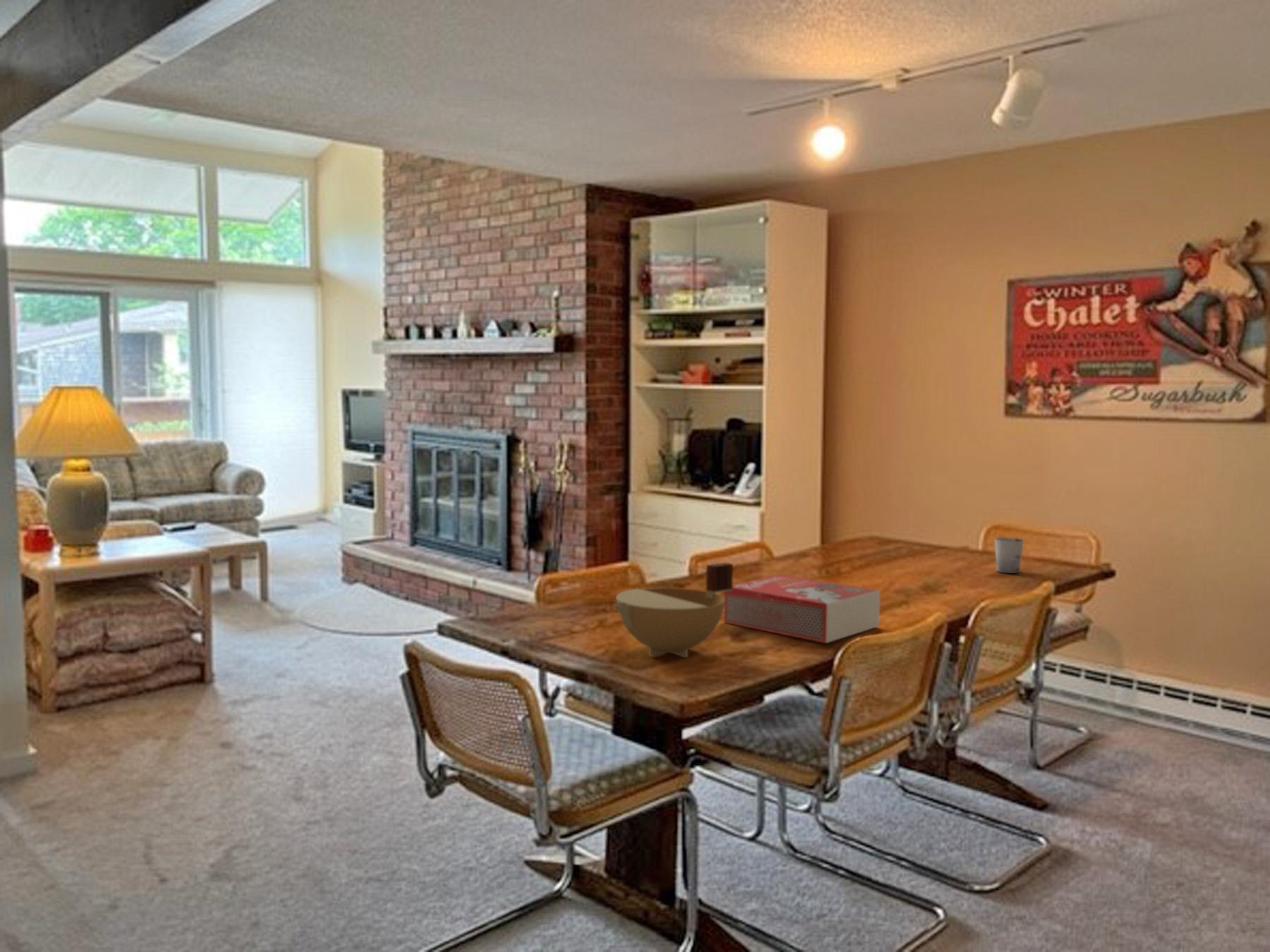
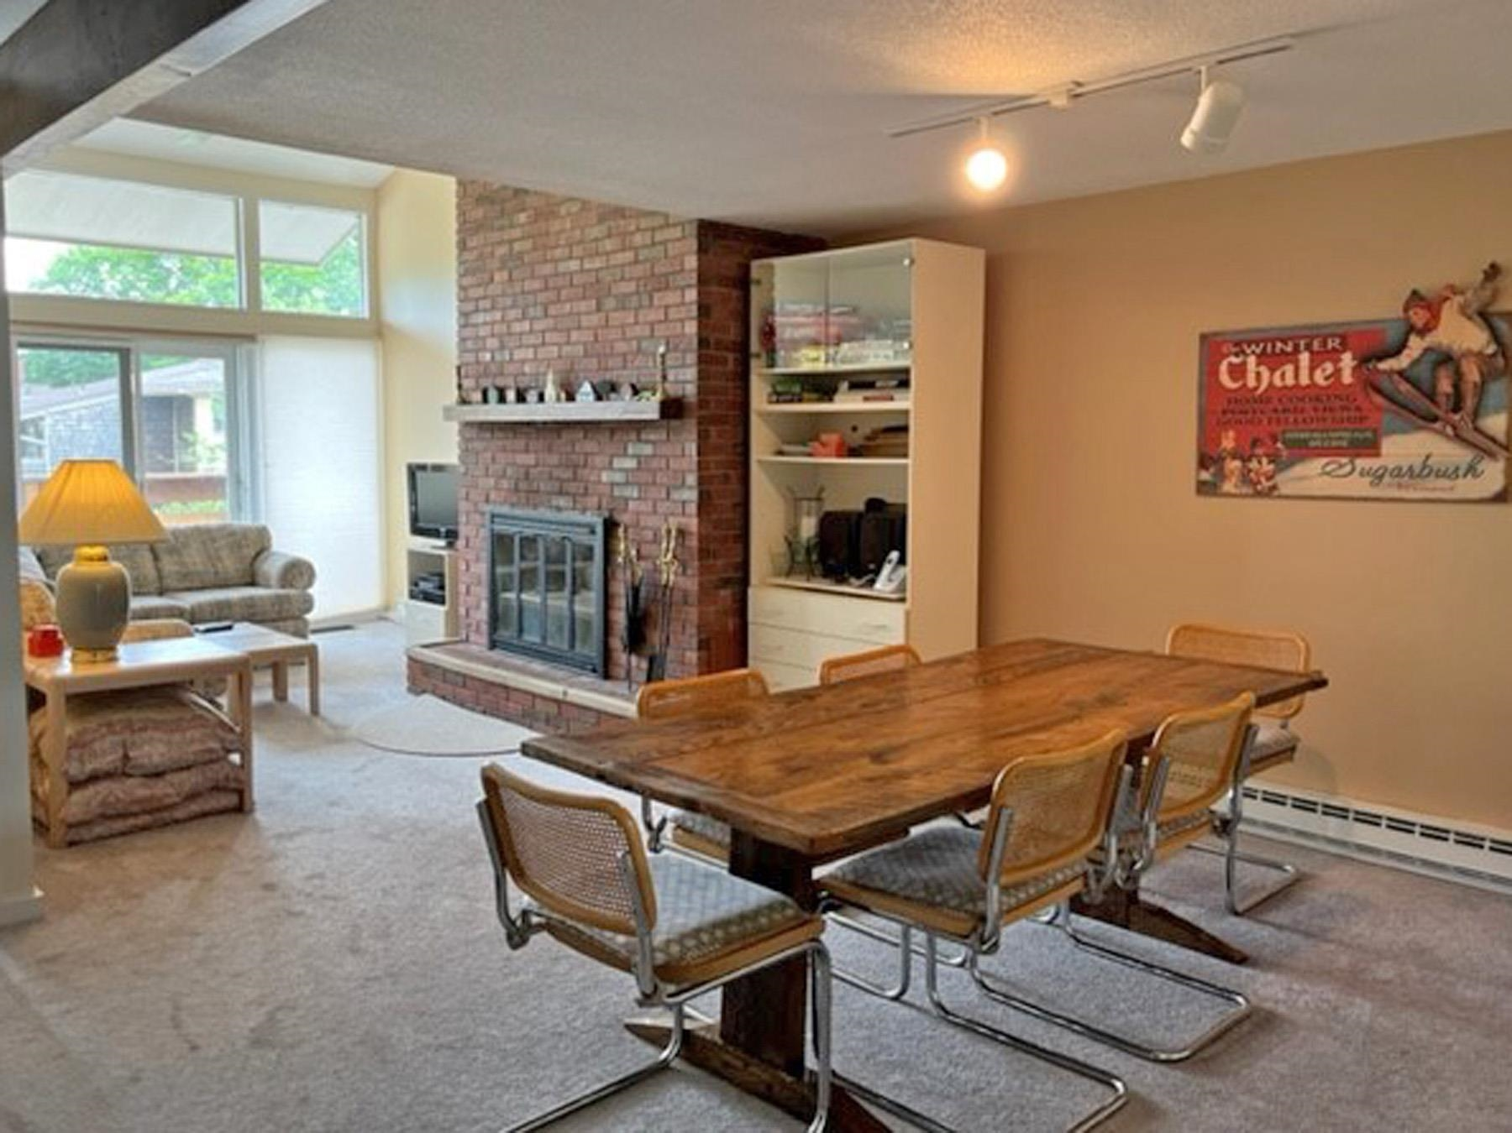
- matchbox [723,574,881,644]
- bowl [613,562,734,658]
- cup [994,537,1024,574]
